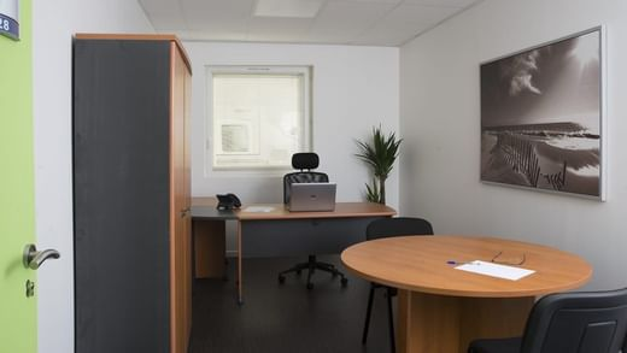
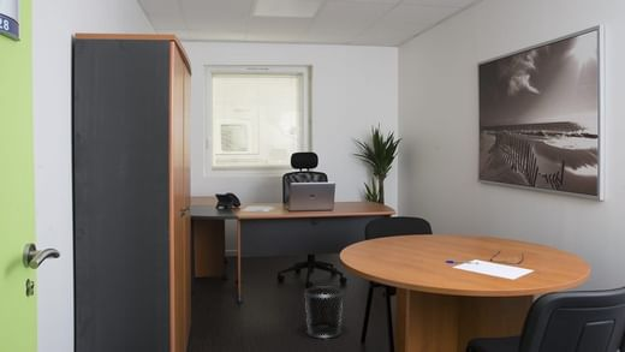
+ waste bin [303,285,345,339]
